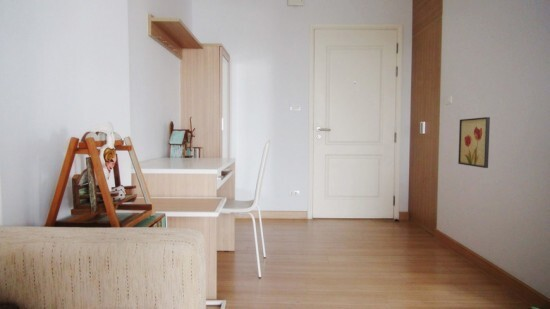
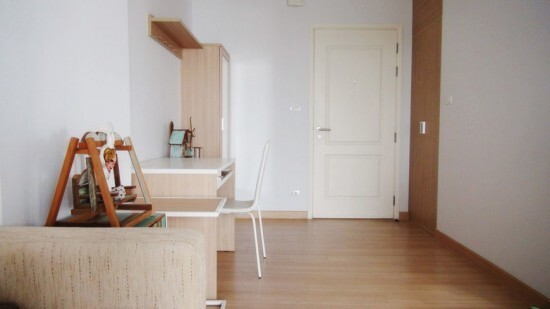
- wall art [457,116,491,169]
